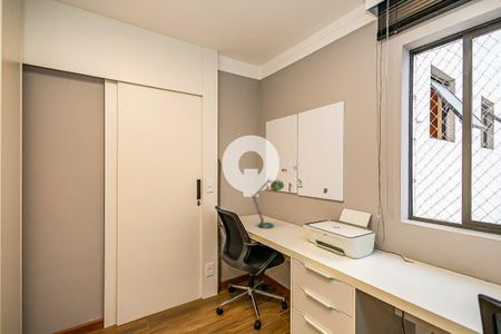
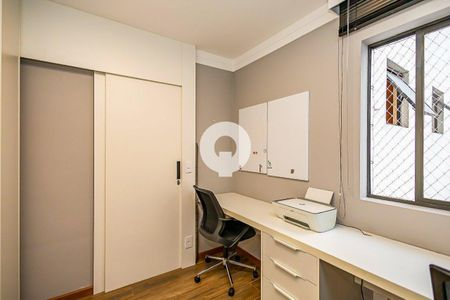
- desk lamp [250,178,285,229]
